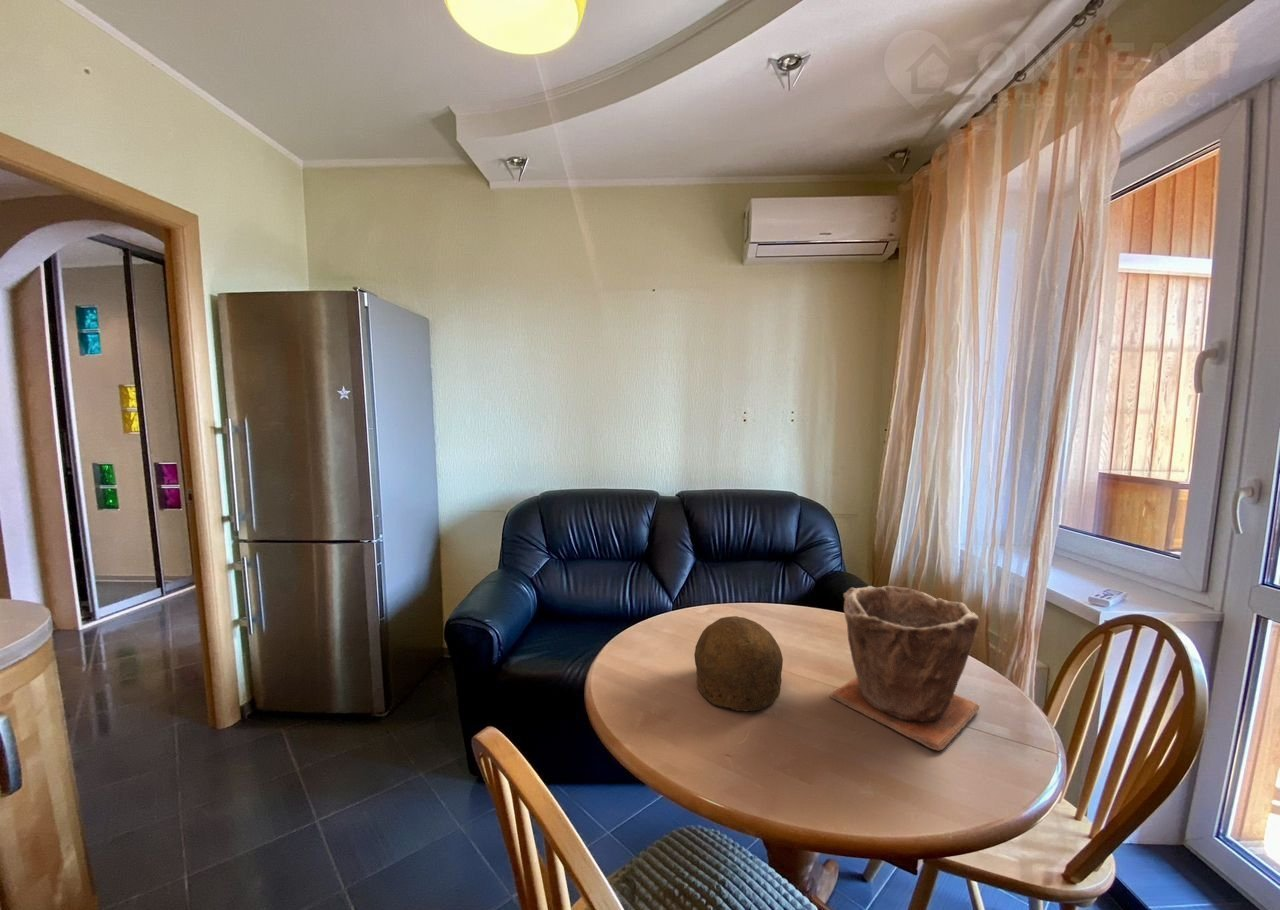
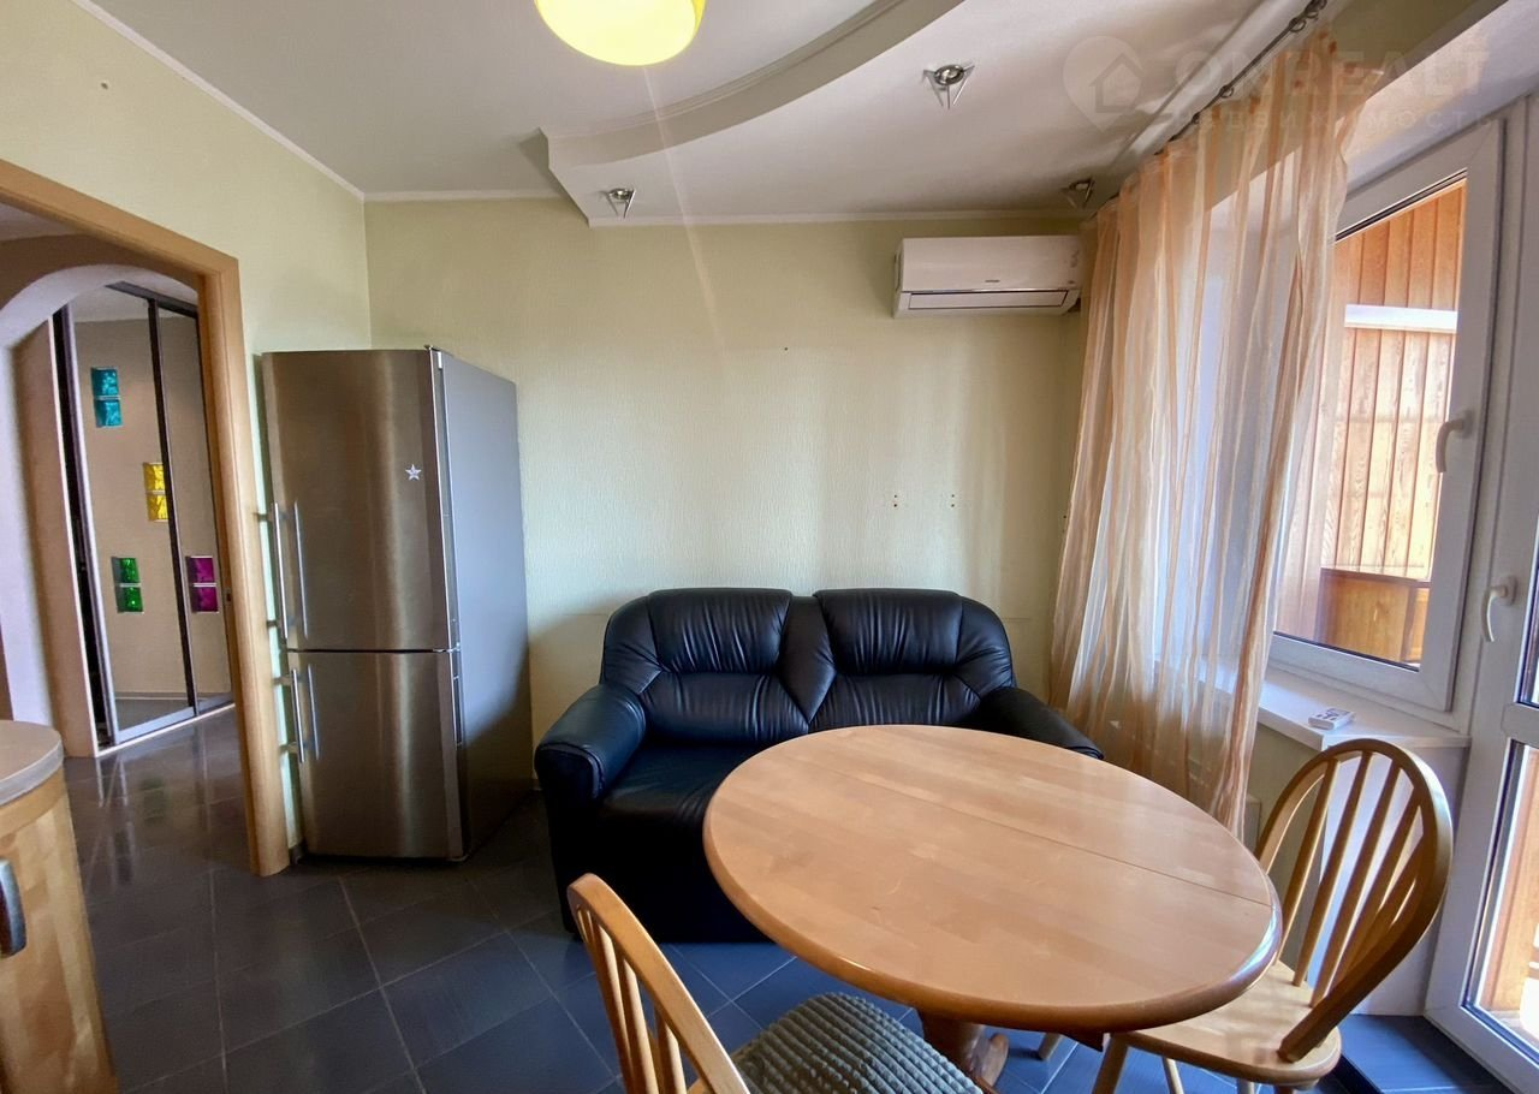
- plant pot [829,585,981,752]
- bowl [693,615,784,712]
